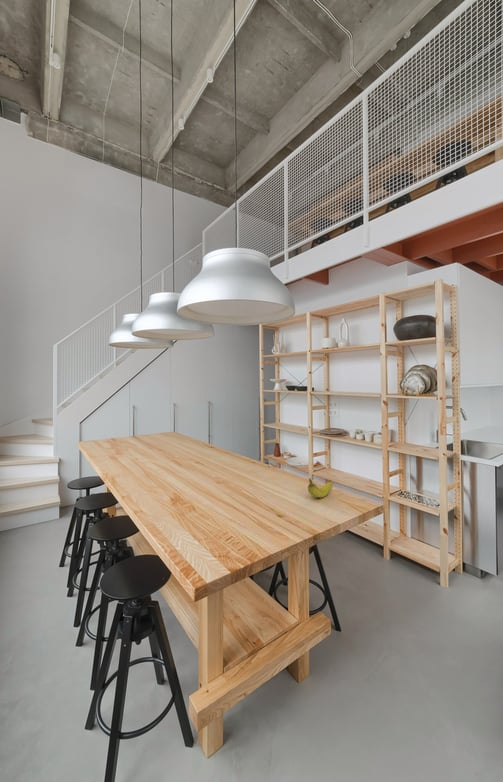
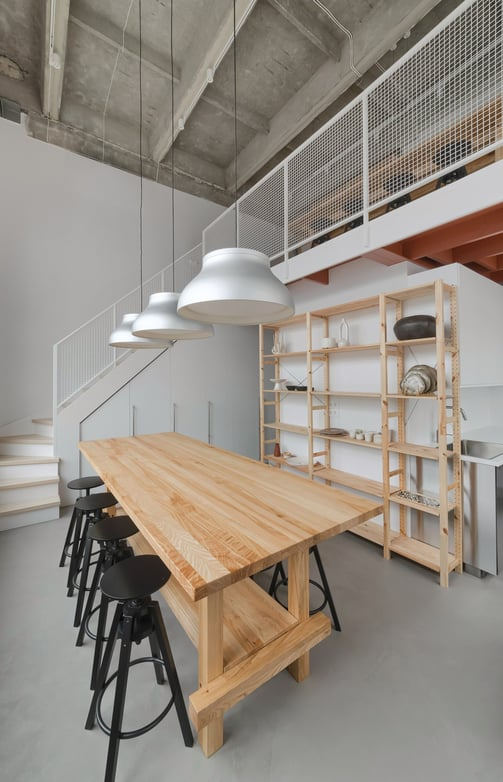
- fruit [307,477,334,498]
